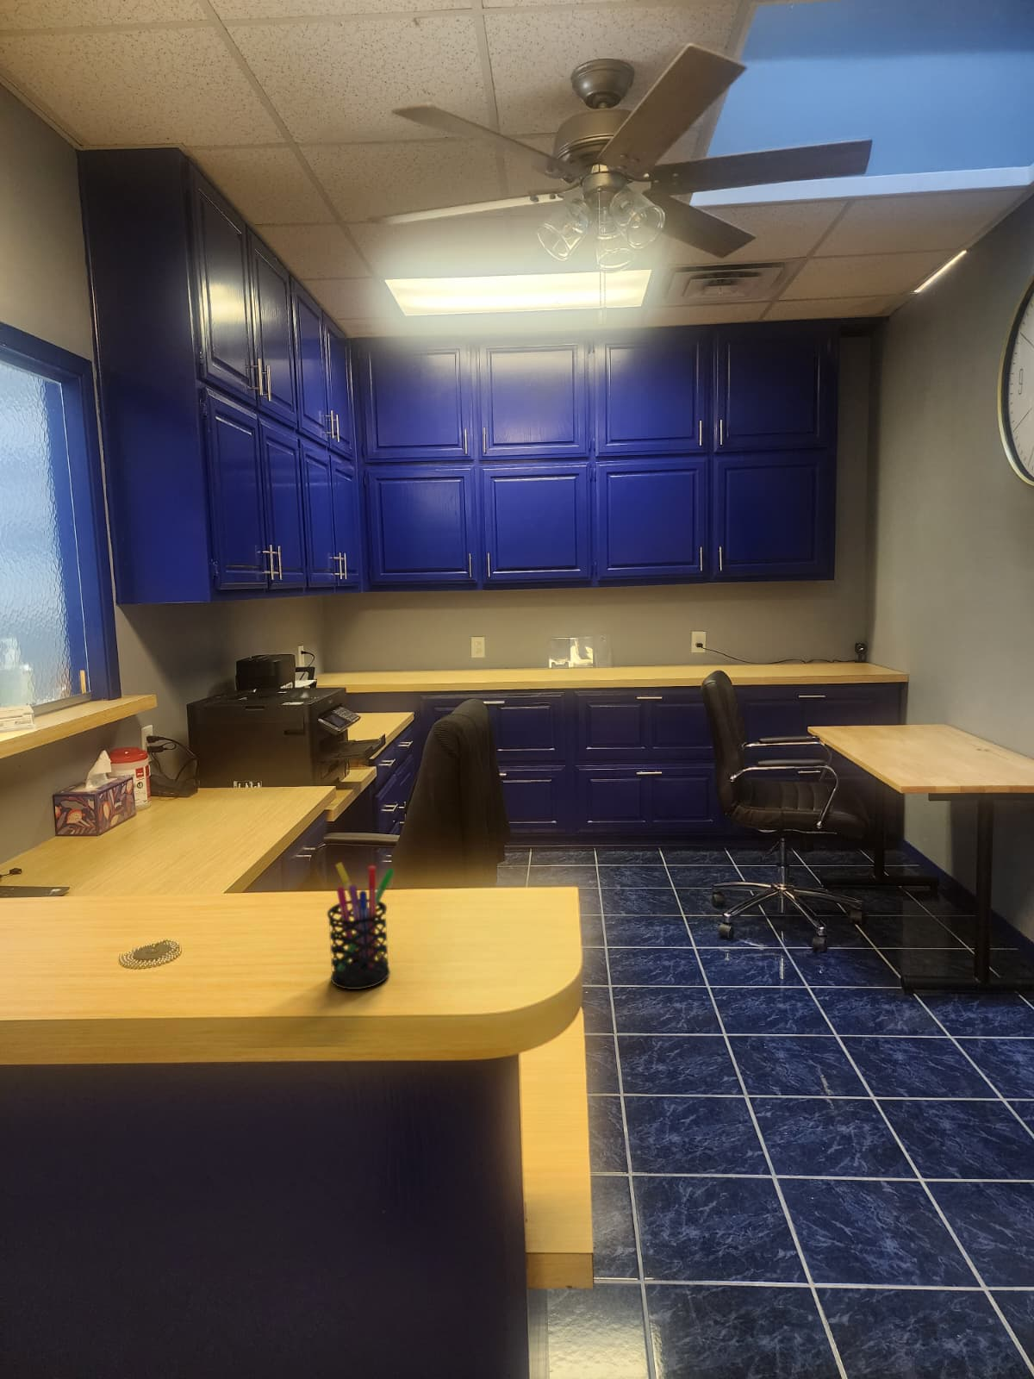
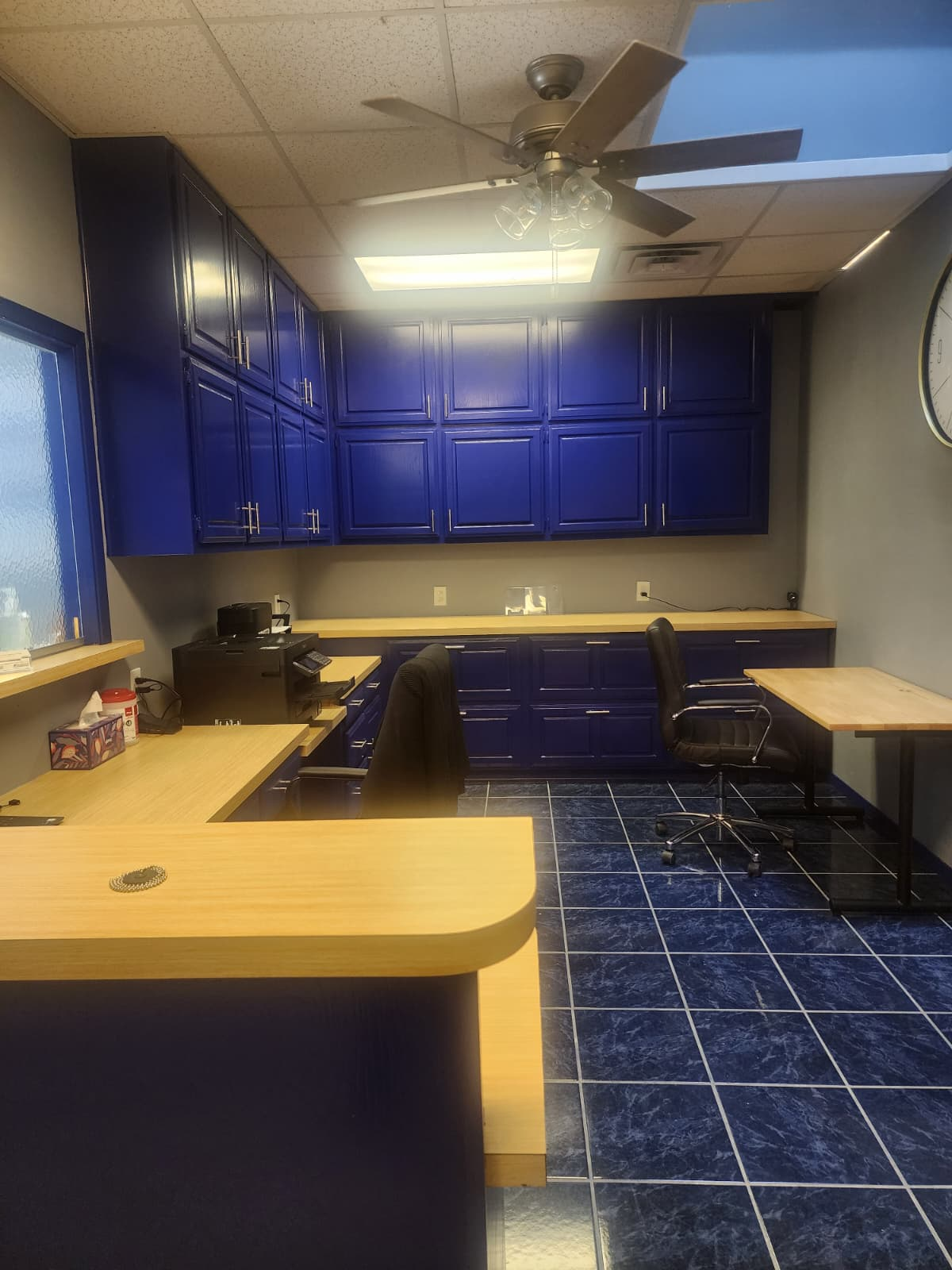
- pen holder [327,861,395,990]
